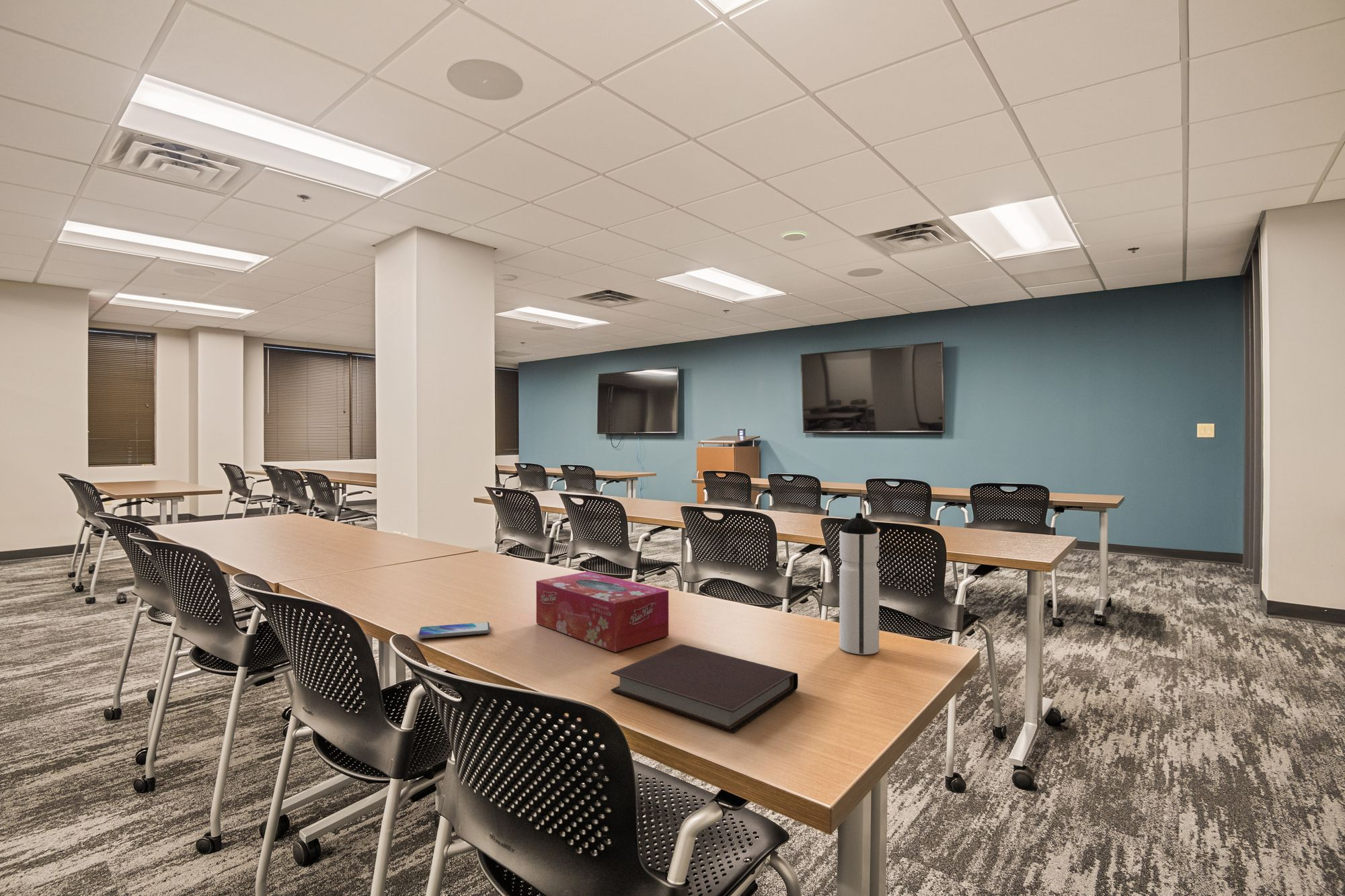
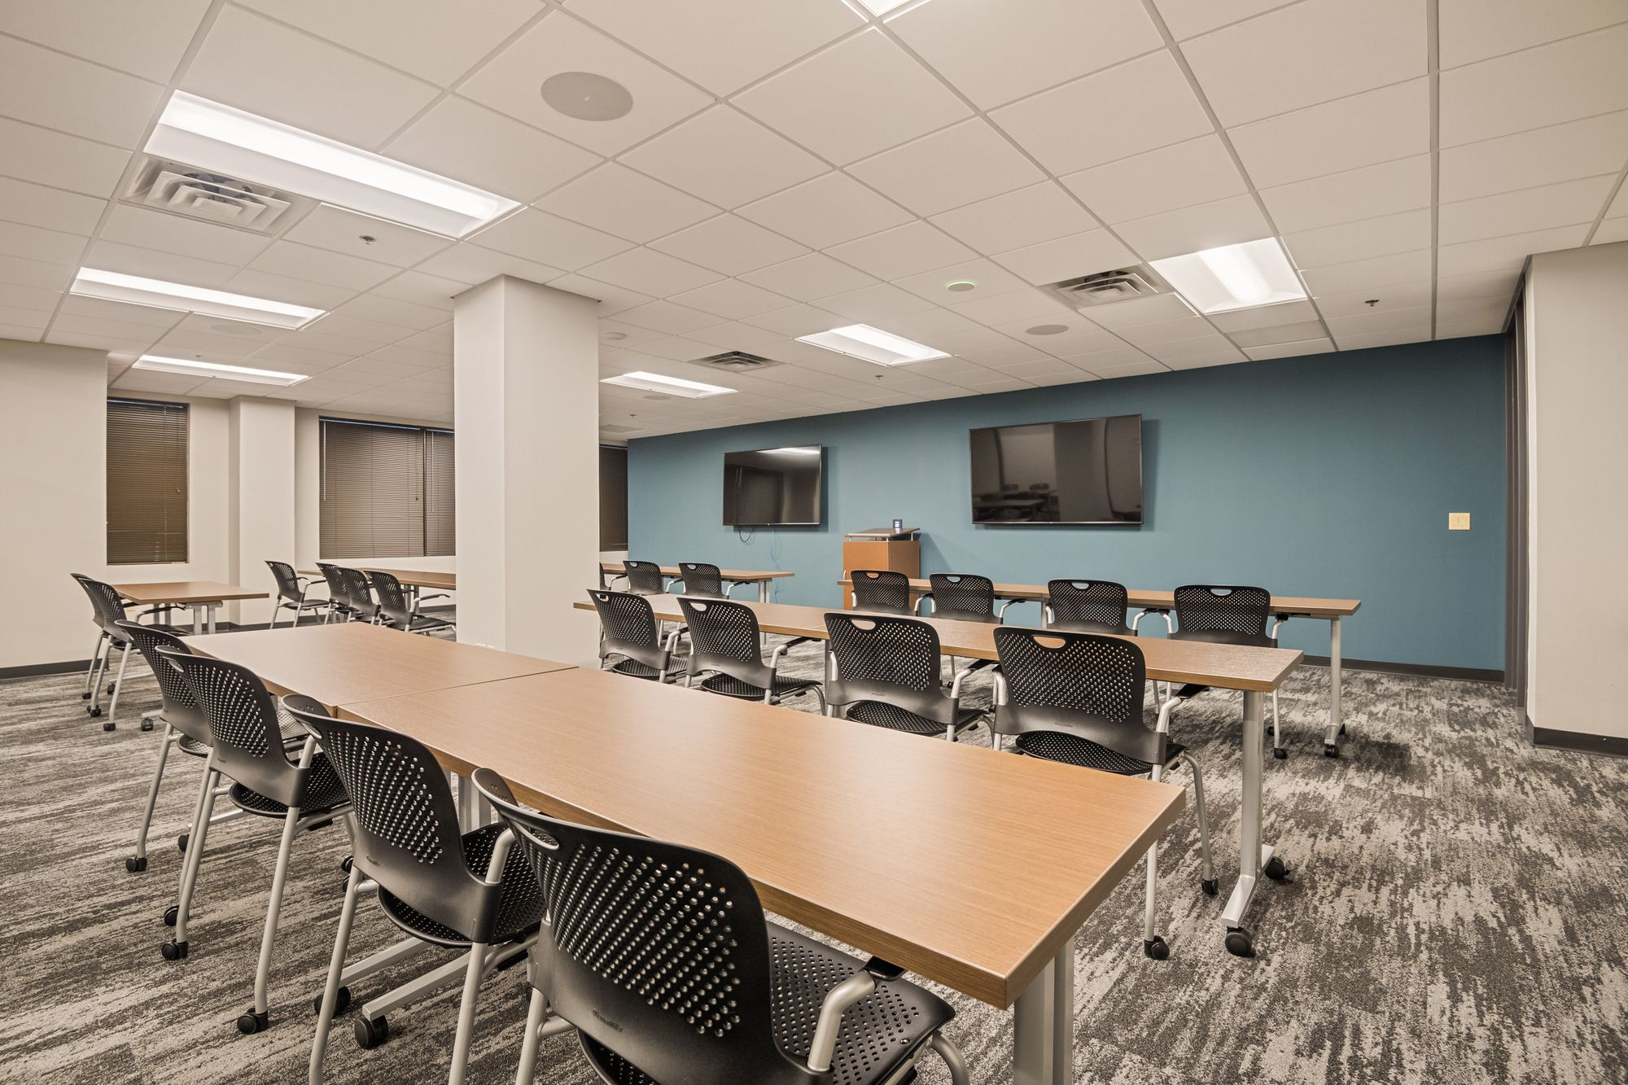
- notebook [610,643,798,733]
- water bottle [839,512,880,655]
- smartphone [418,622,490,639]
- tissue box [535,571,669,653]
